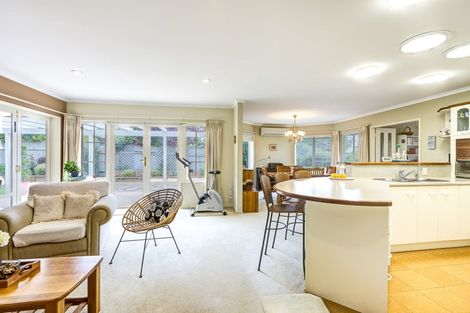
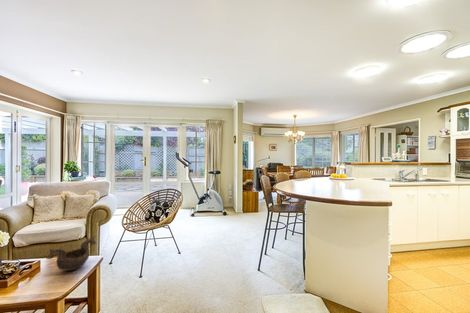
+ decorative bowl [46,235,98,272]
